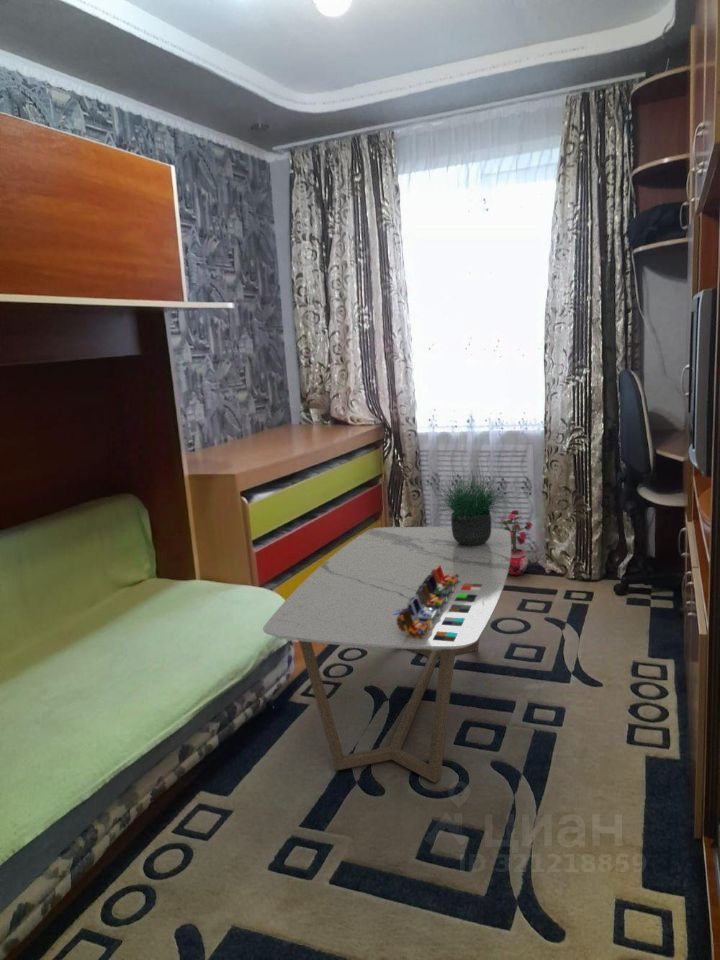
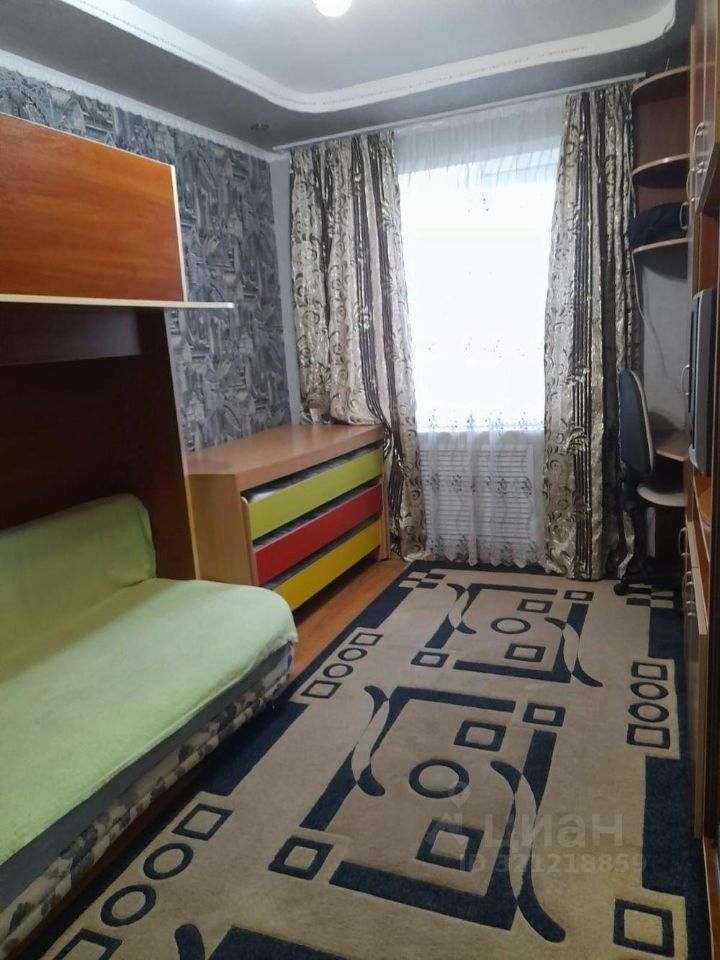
- potted plant [498,508,533,577]
- potted plant [426,454,516,545]
- coffee table [262,526,512,784]
- treasure chest [393,564,482,641]
